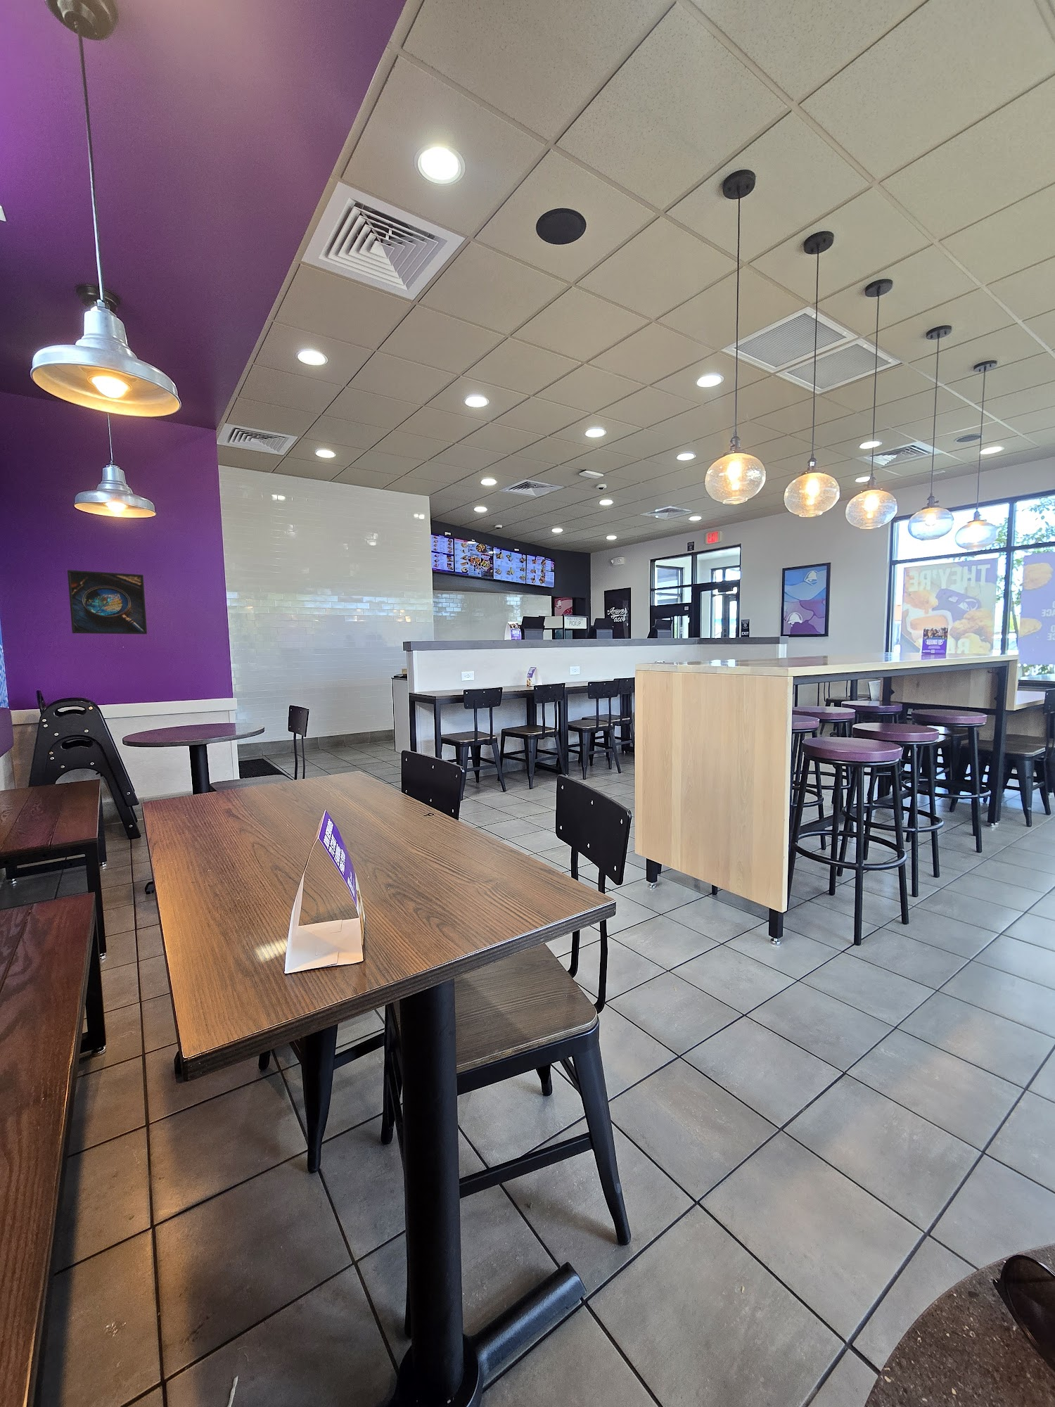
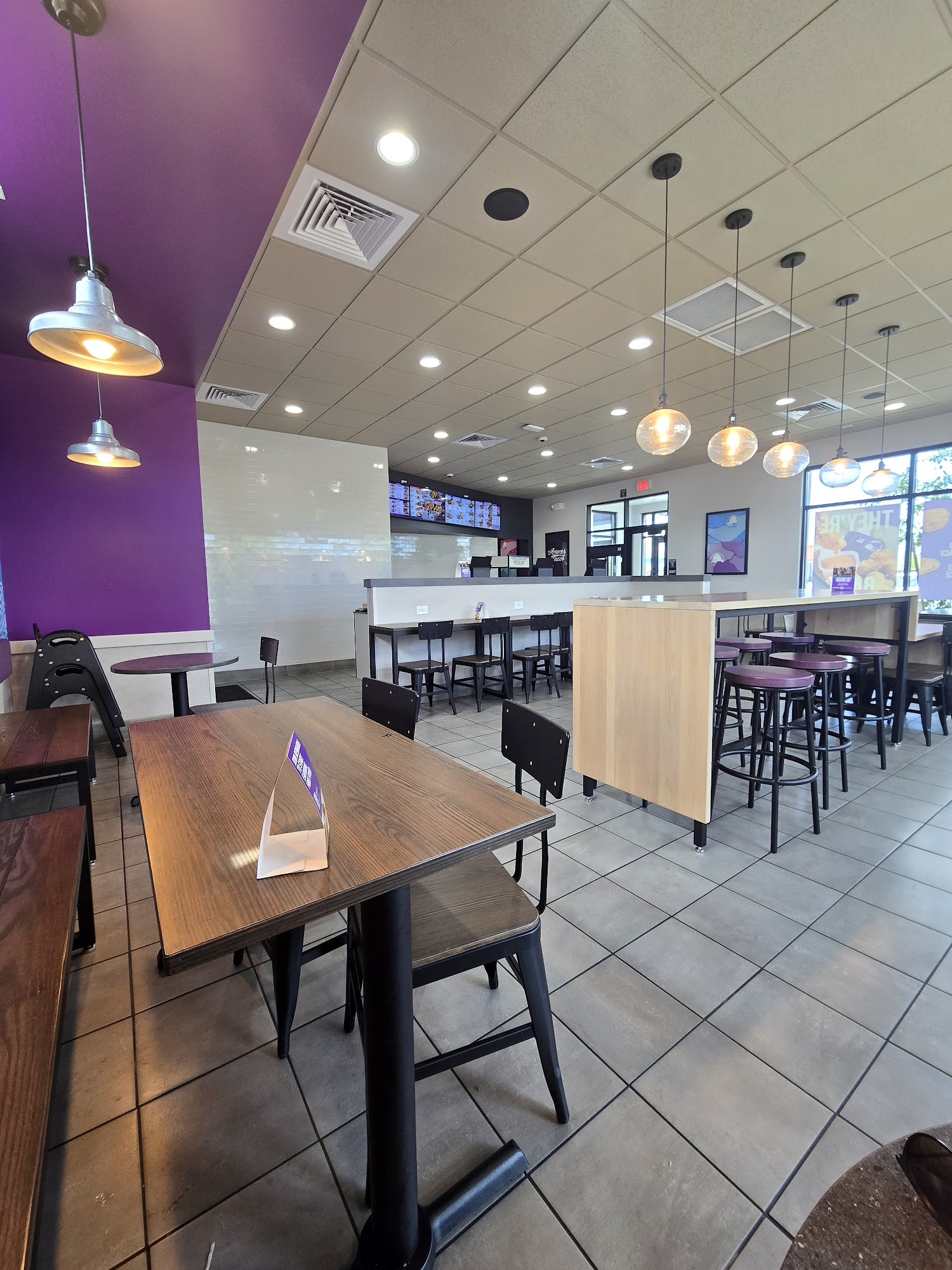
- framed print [66,569,147,635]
